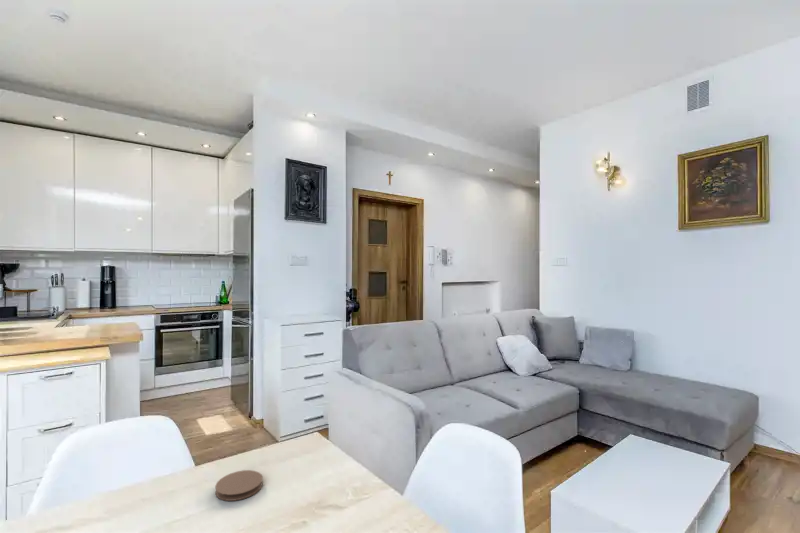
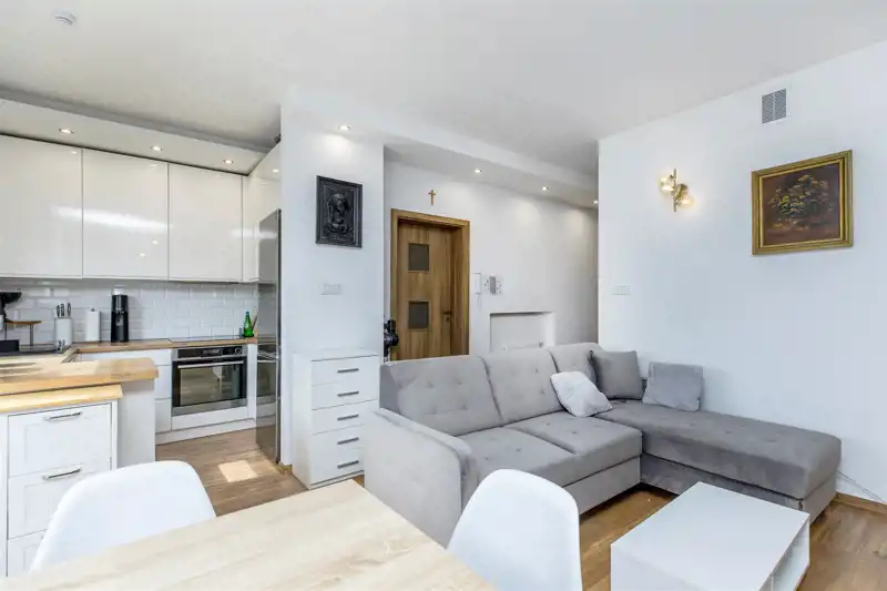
- coaster [214,469,264,502]
